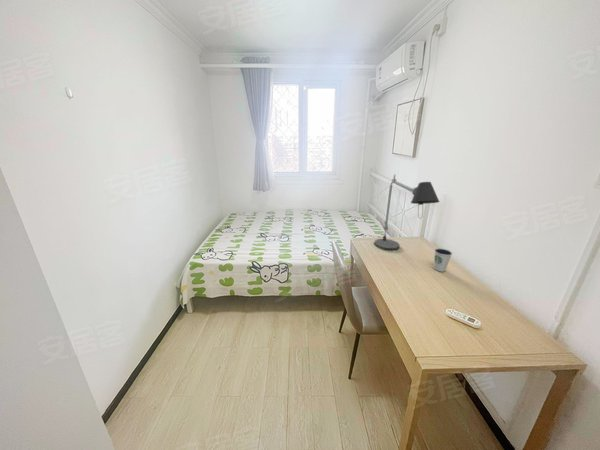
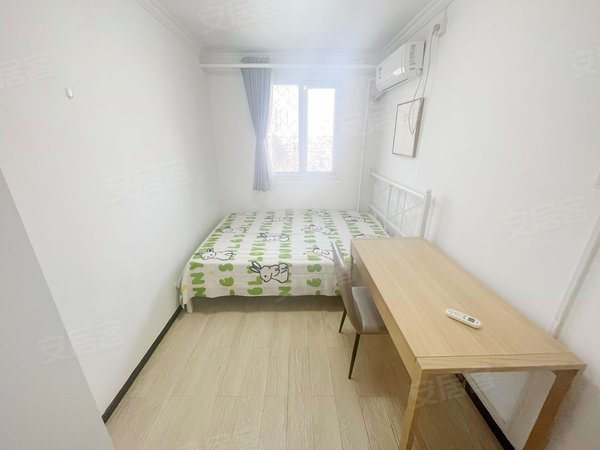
- desk lamp [373,174,441,251]
- dixie cup [433,247,453,273]
